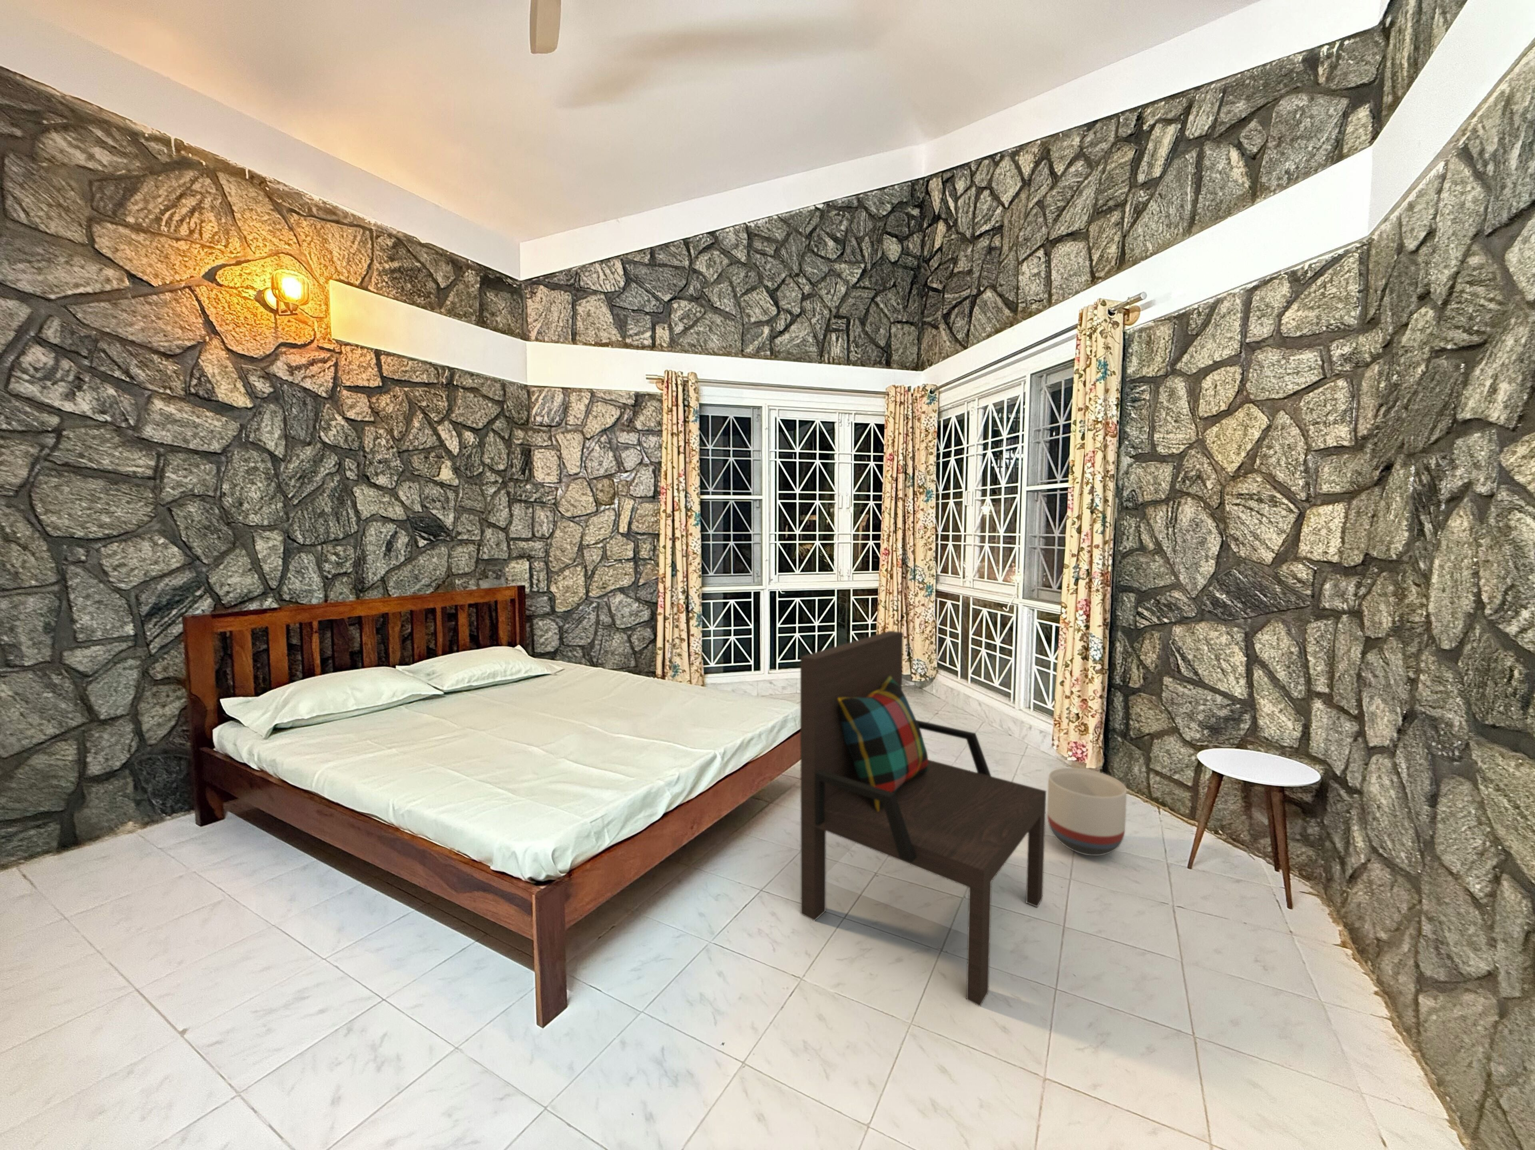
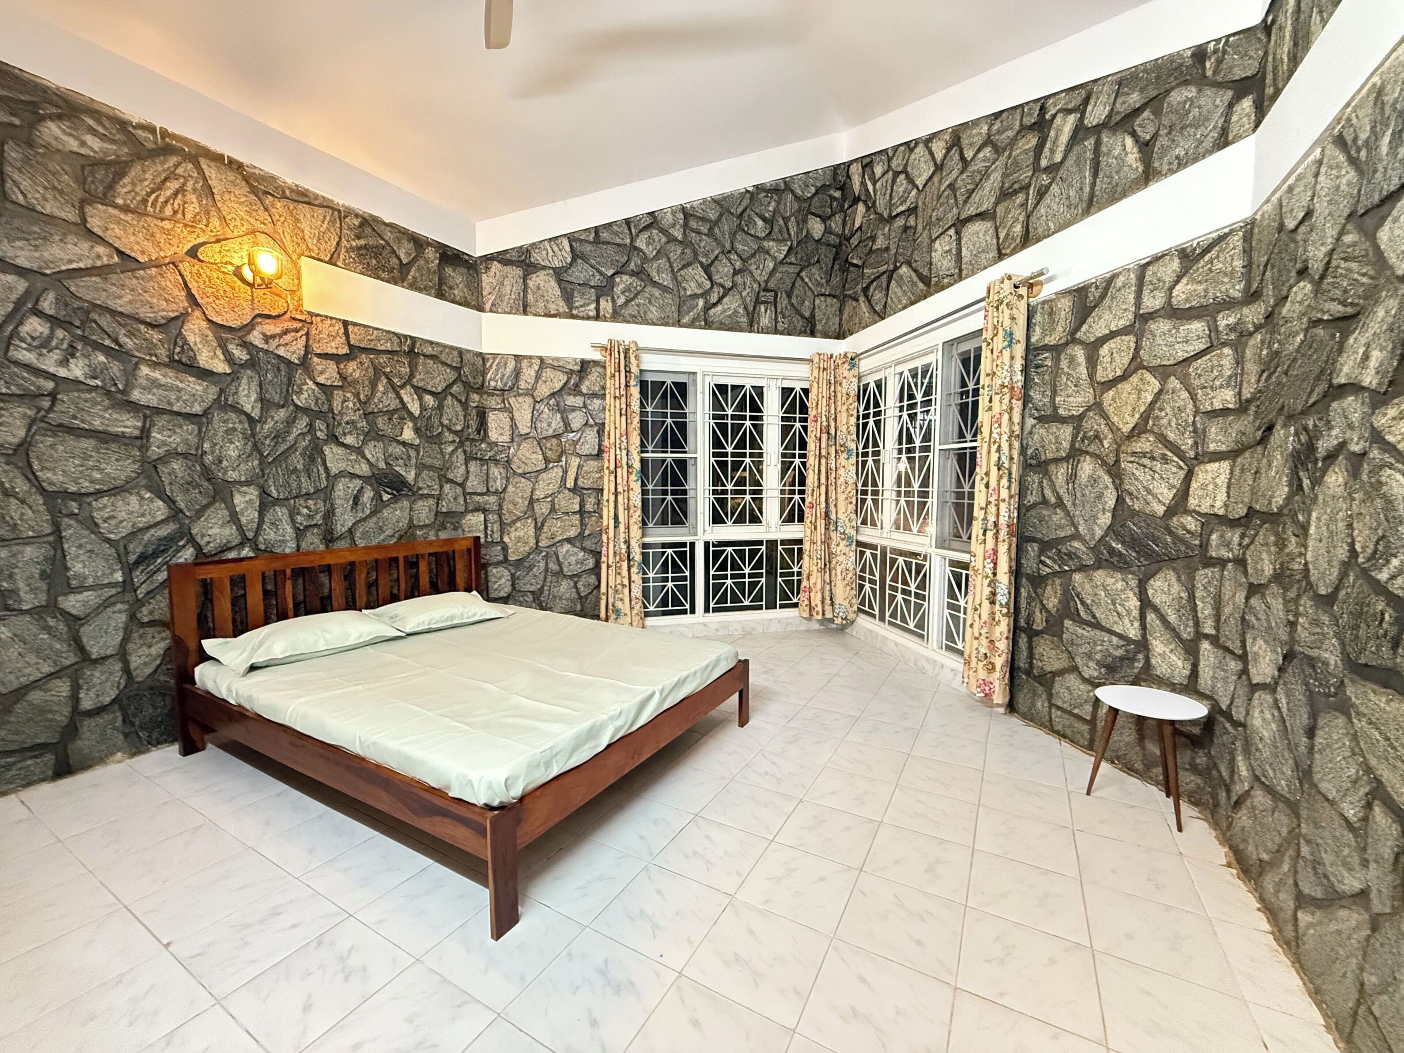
- armchair [800,631,1047,1007]
- planter [1047,767,1126,856]
